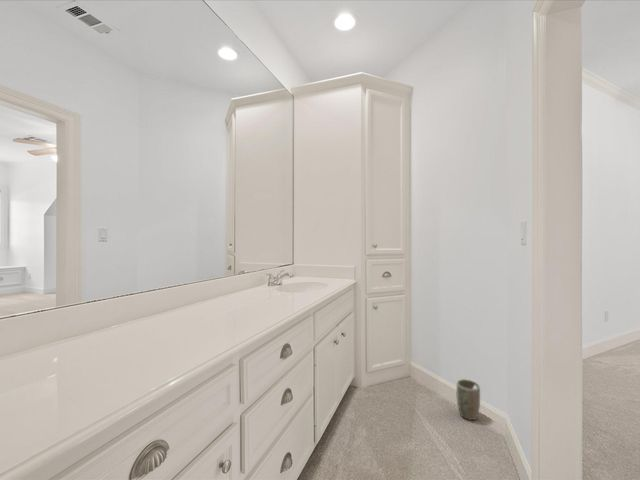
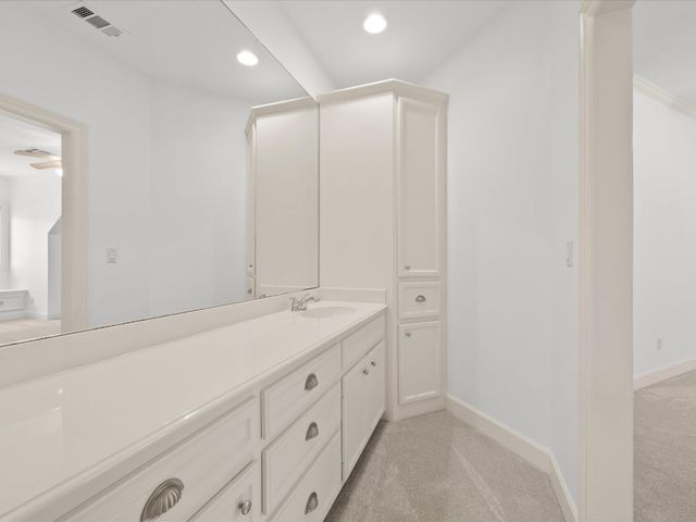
- plant pot [456,378,481,421]
